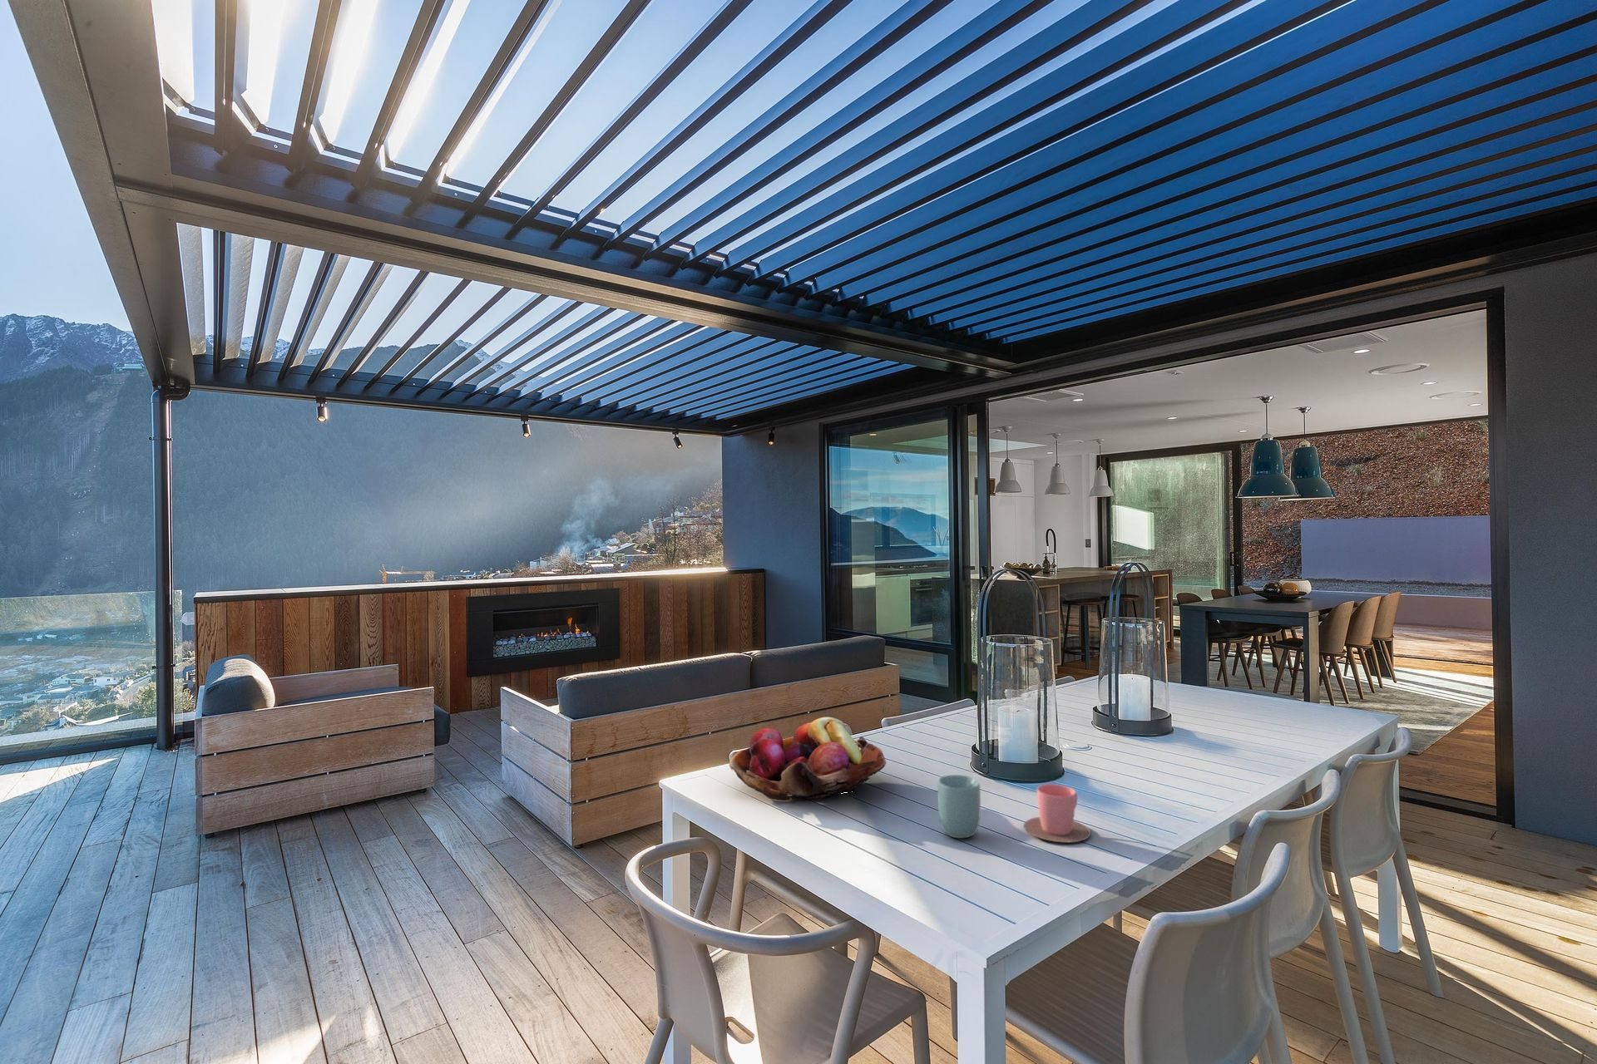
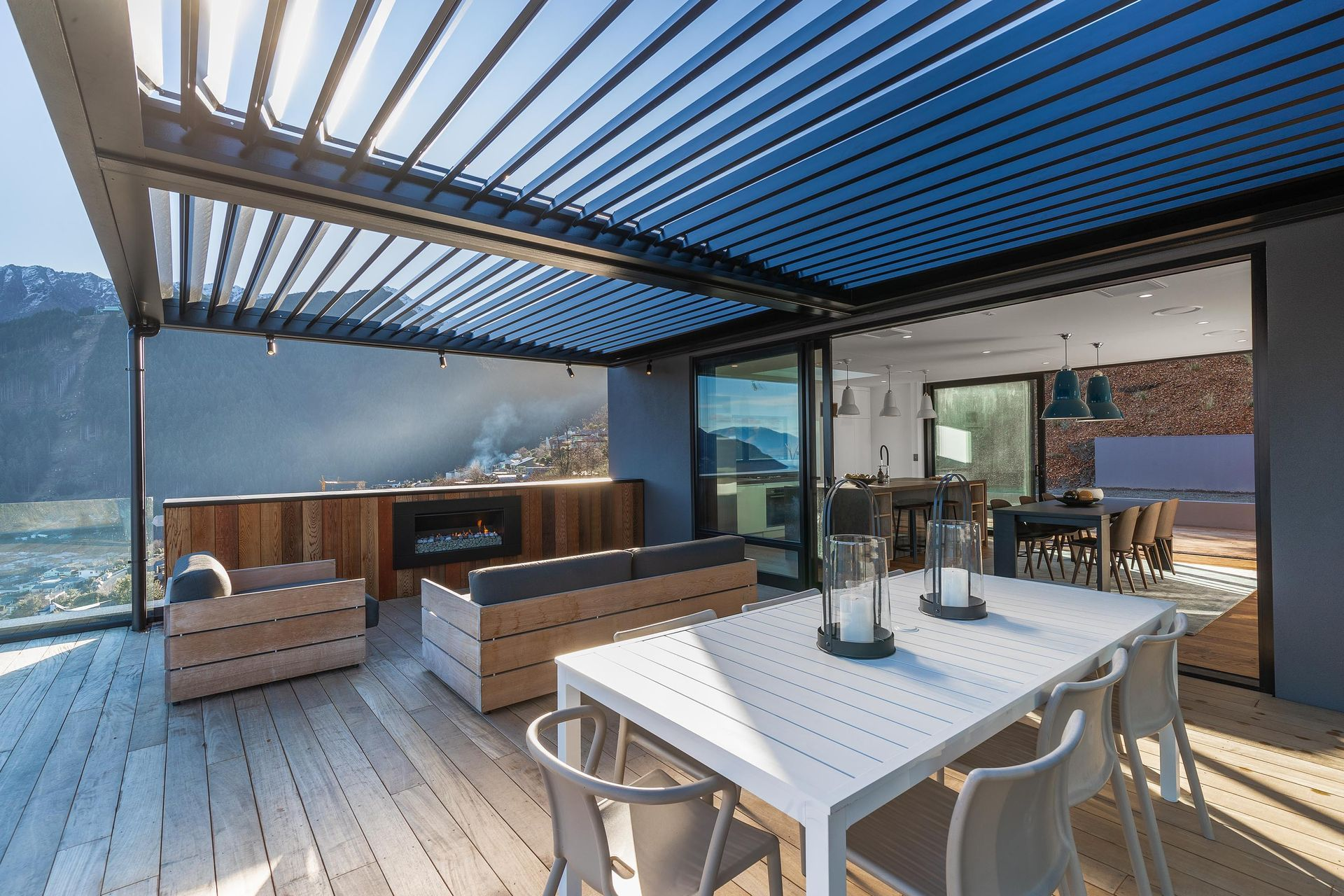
- cup [936,774,981,838]
- fruit basket [728,716,886,802]
- cup [1023,783,1091,843]
